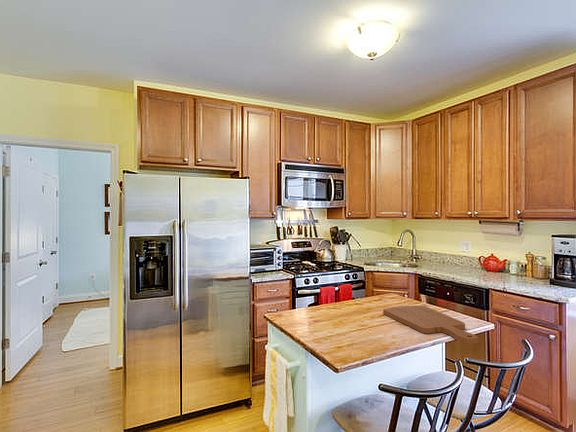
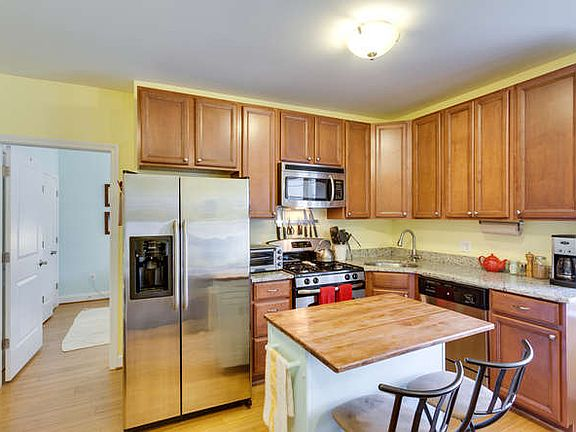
- cutting board [382,305,479,345]
